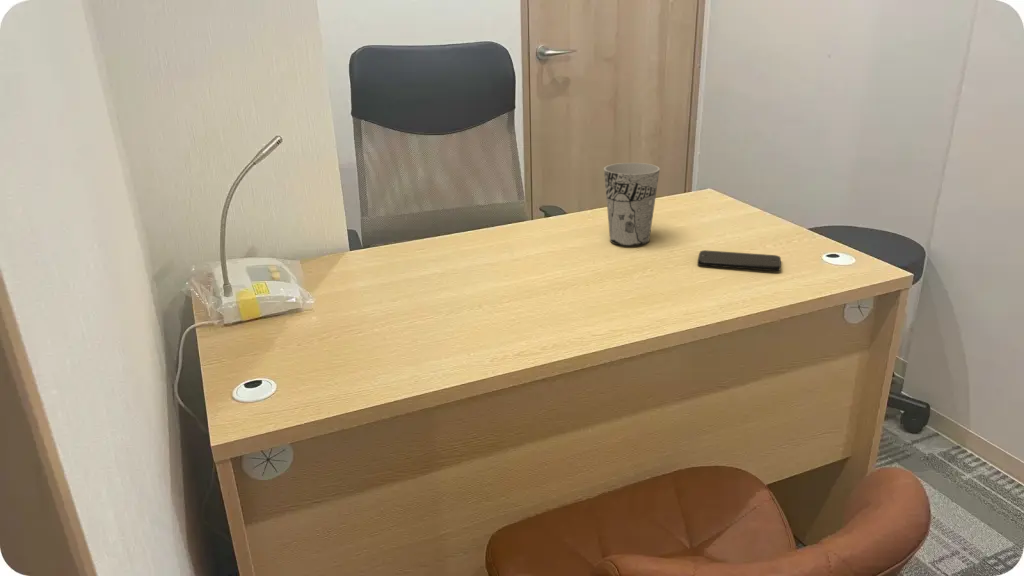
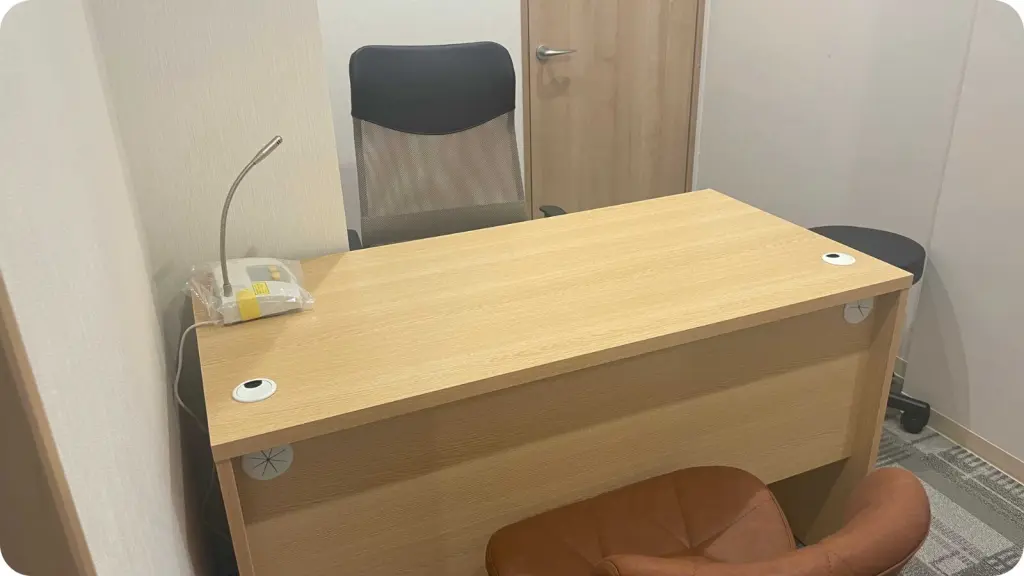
- cup [603,162,661,247]
- smartphone [696,249,782,272]
